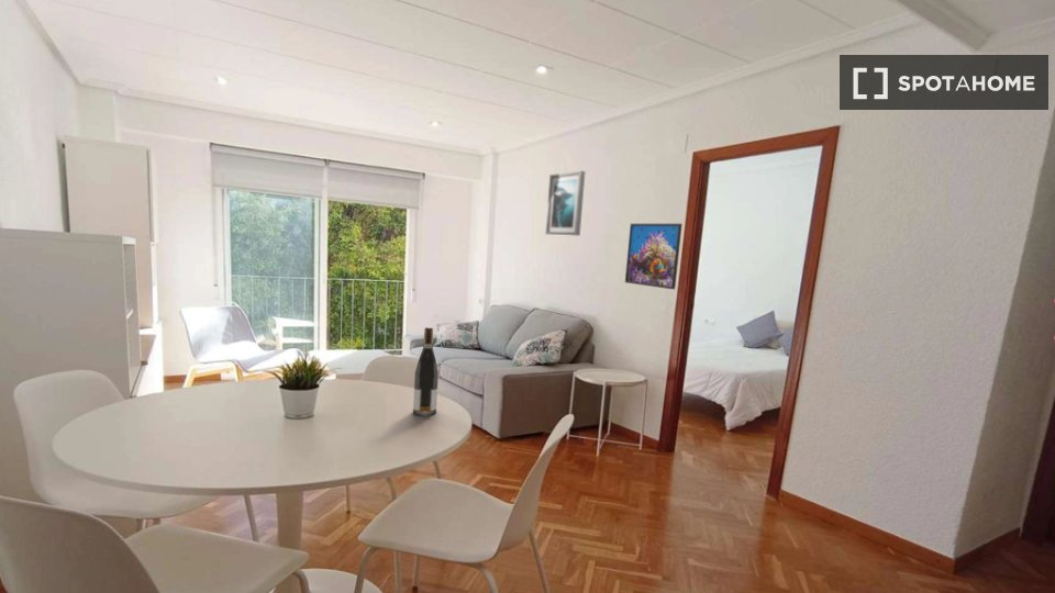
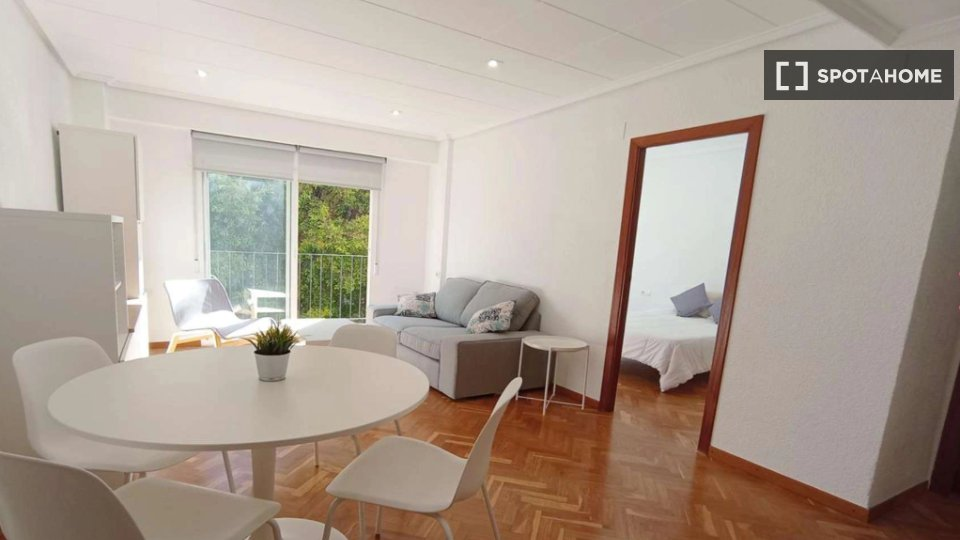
- wall art [544,169,587,237]
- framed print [624,223,684,290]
- wine bottle [412,326,440,417]
